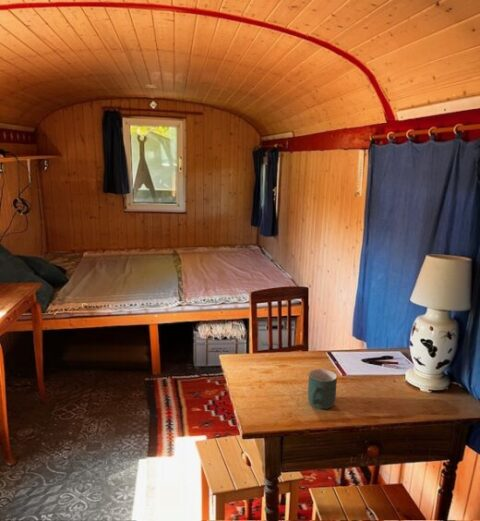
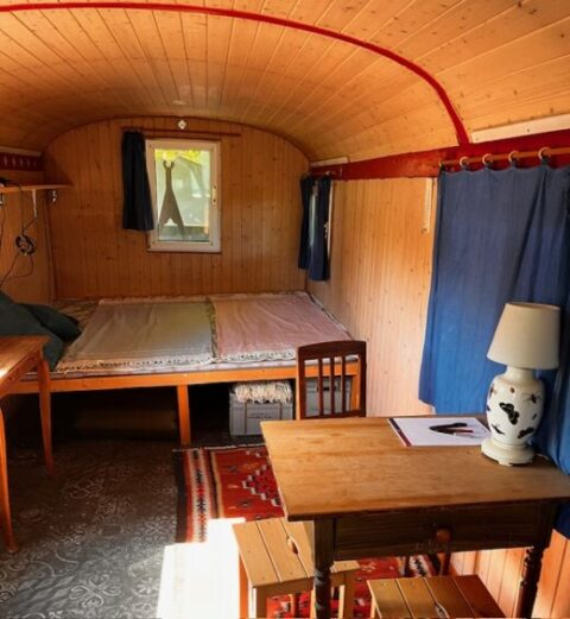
- mug [307,368,338,410]
